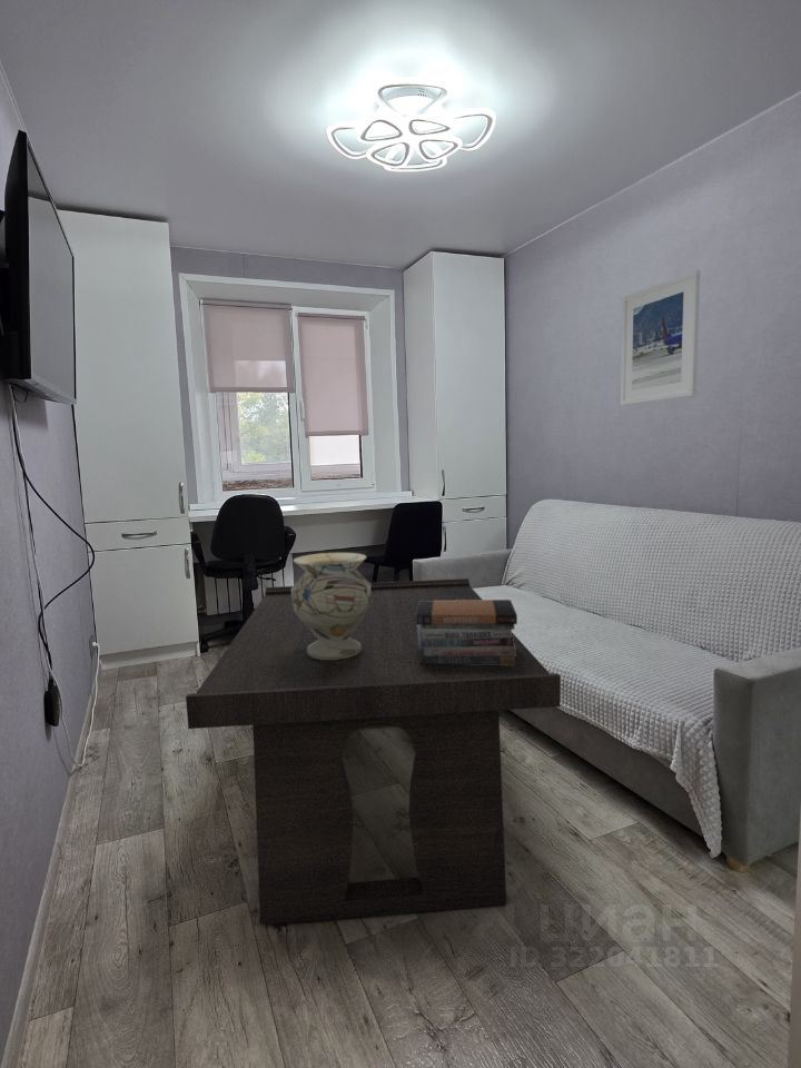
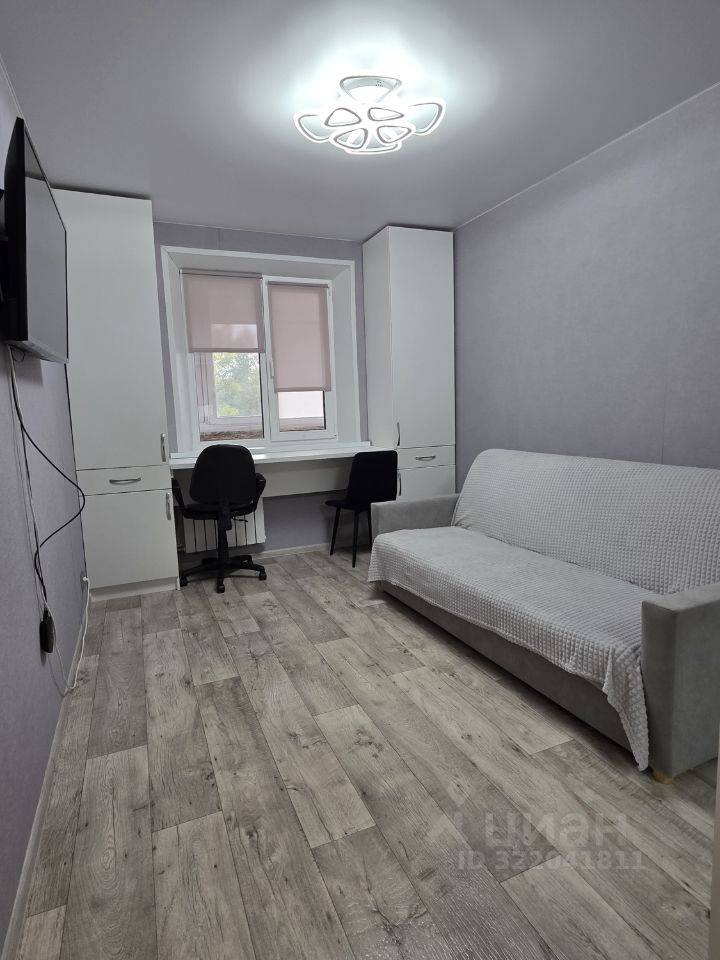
- book stack [416,599,518,666]
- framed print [620,269,701,407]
- coffee table [185,577,562,926]
- decorative vase [291,552,370,660]
